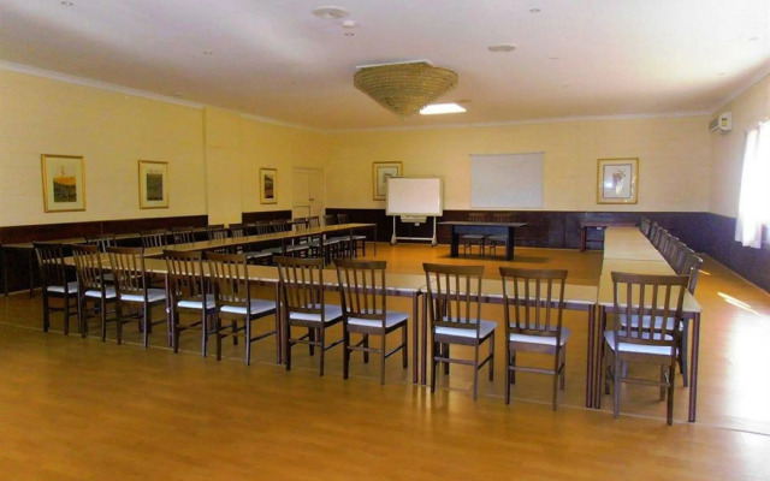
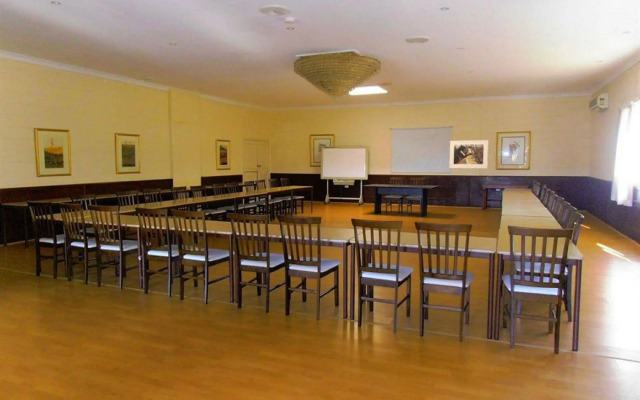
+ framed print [448,139,489,169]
